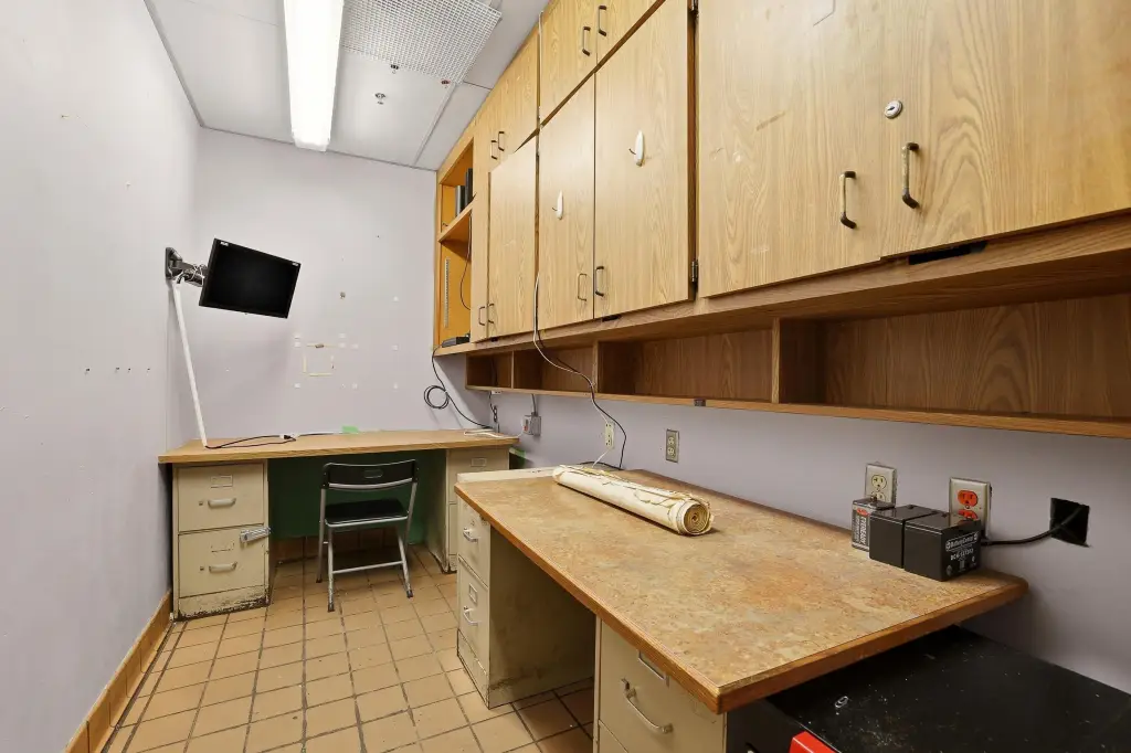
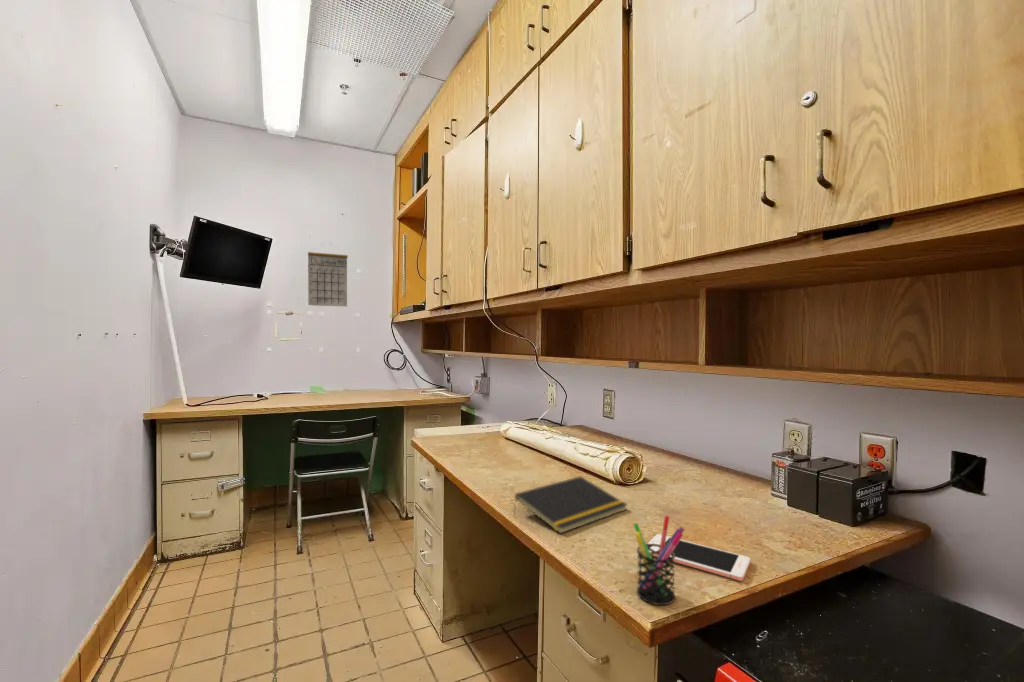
+ pen holder [632,514,685,606]
+ notepad [512,475,629,535]
+ cell phone [647,533,751,582]
+ calendar [307,242,349,308]
